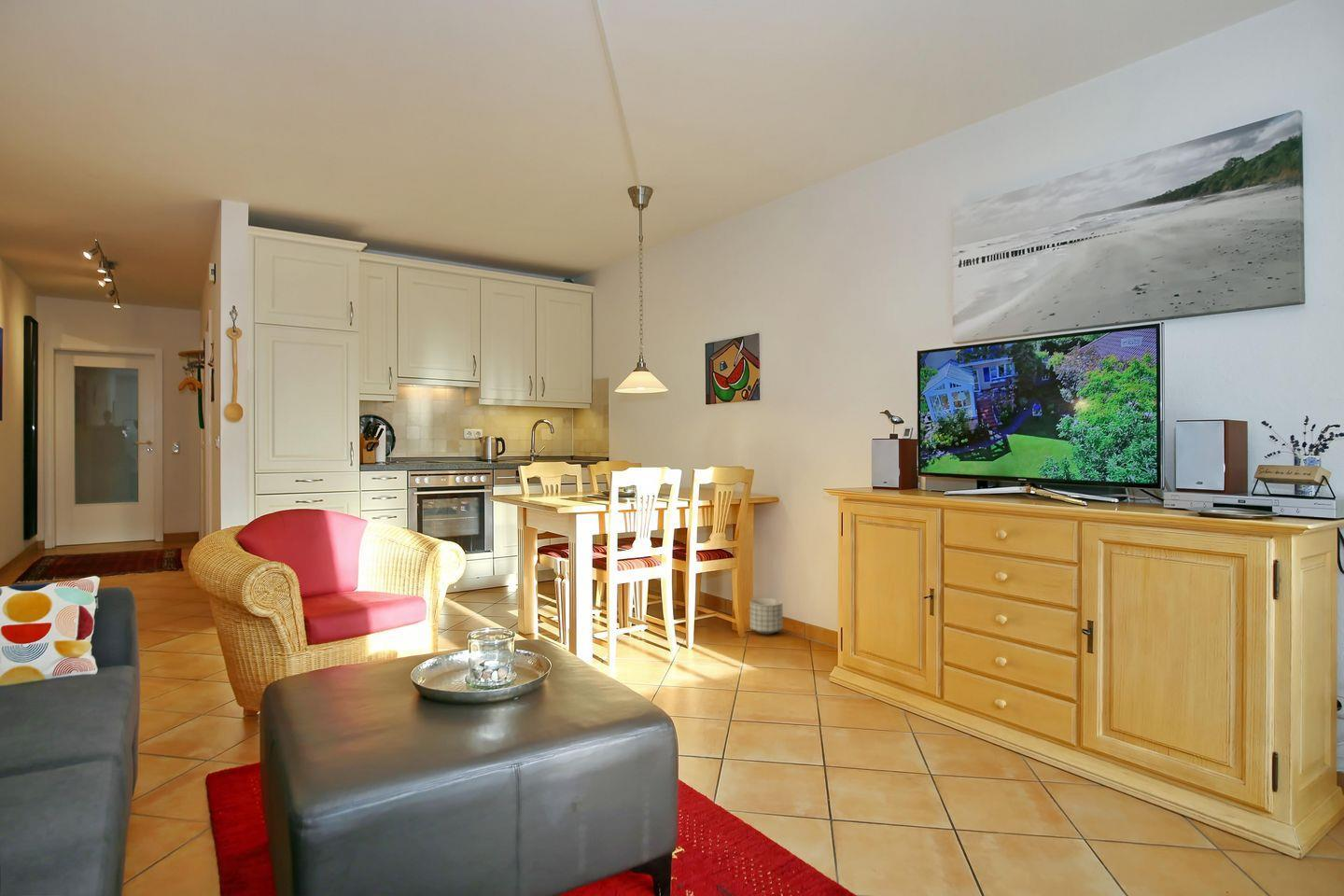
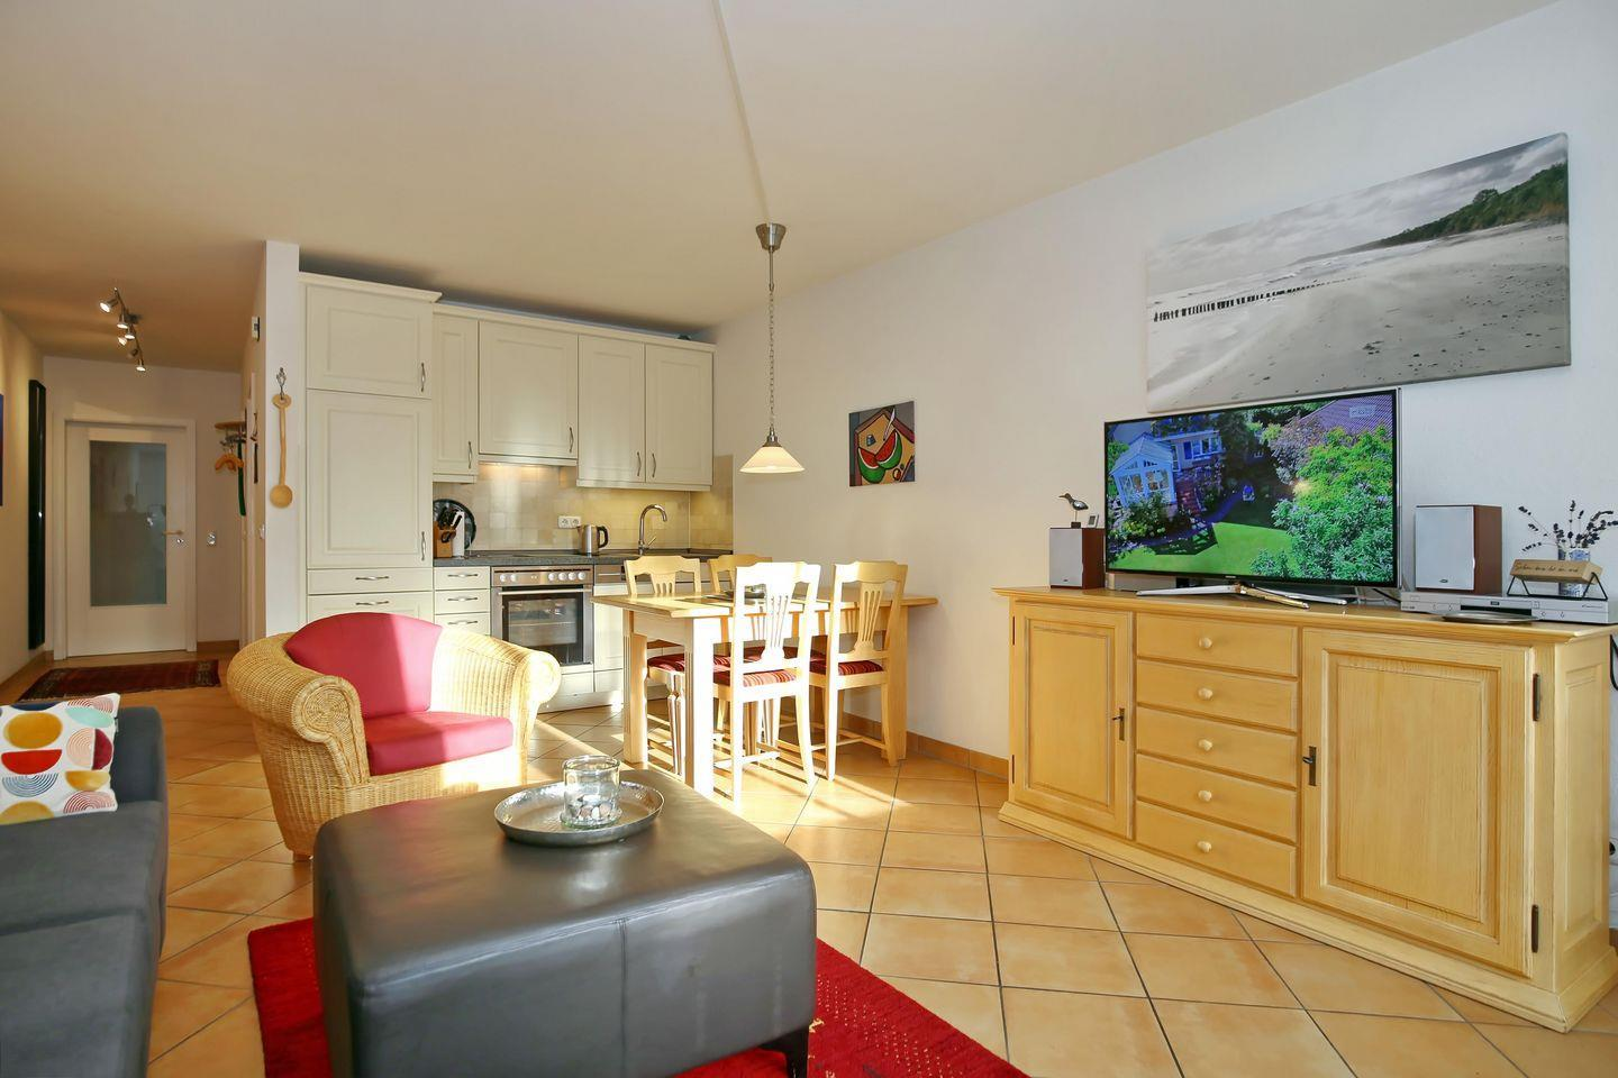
- planter [749,597,783,636]
